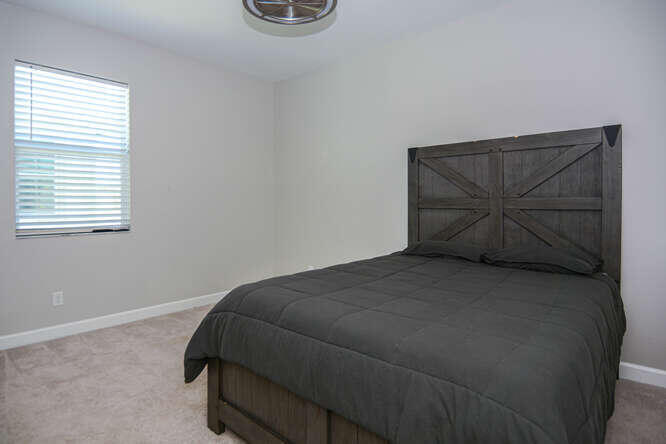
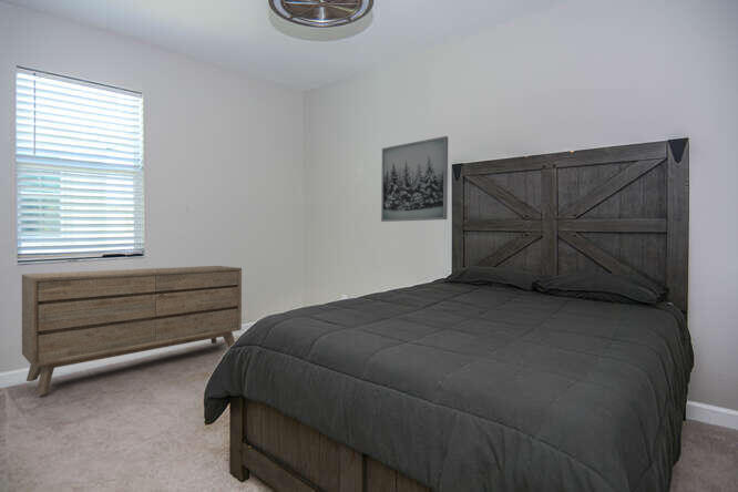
+ dresser [21,265,243,397]
+ wall art [380,135,449,223]
